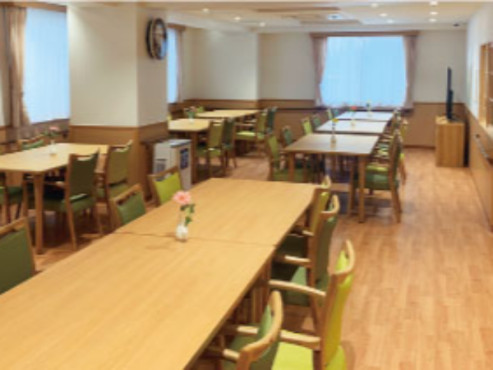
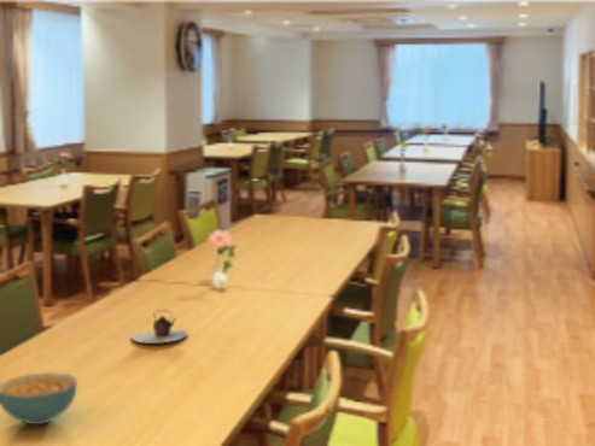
+ cereal bowl [0,371,78,427]
+ teapot [130,309,189,345]
